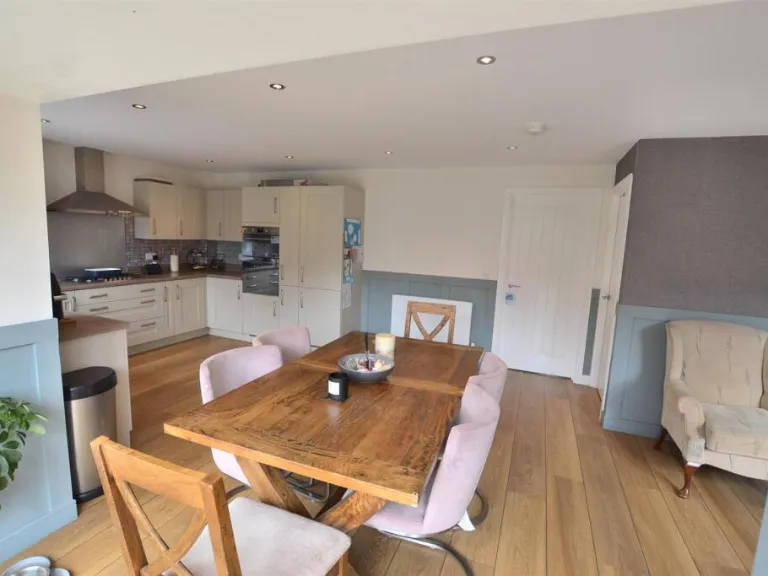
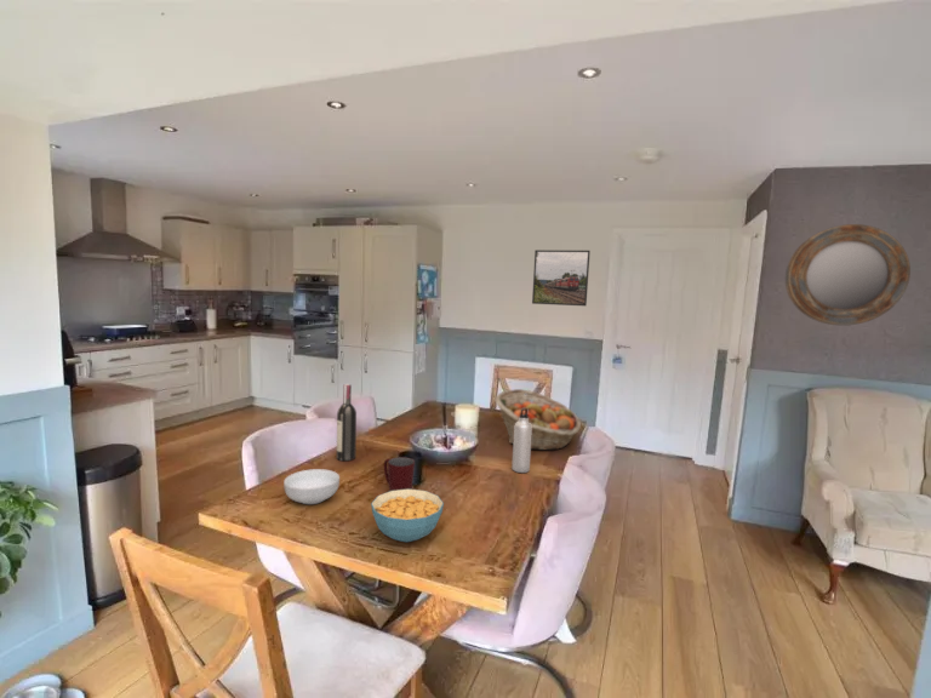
+ wine bottle [336,383,358,462]
+ cereal bowl [370,488,445,543]
+ water bottle [510,408,532,474]
+ fruit basket [493,388,582,451]
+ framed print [531,248,592,307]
+ cereal bowl [282,468,341,505]
+ home mirror [784,223,912,327]
+ mug [383,456,416,492]
